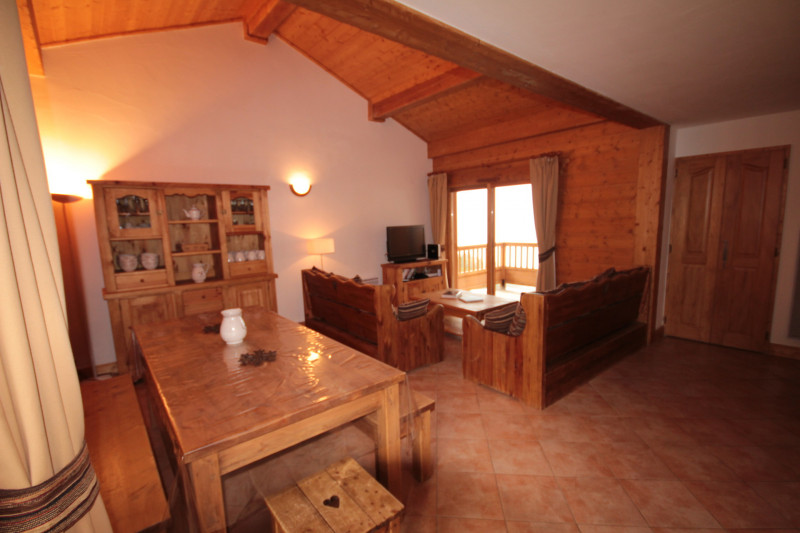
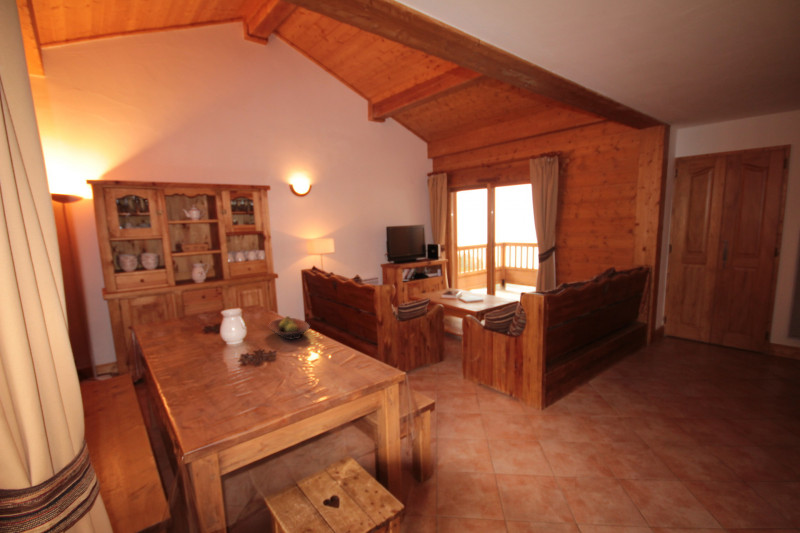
+ fruit bowl [267,315,311,340]
